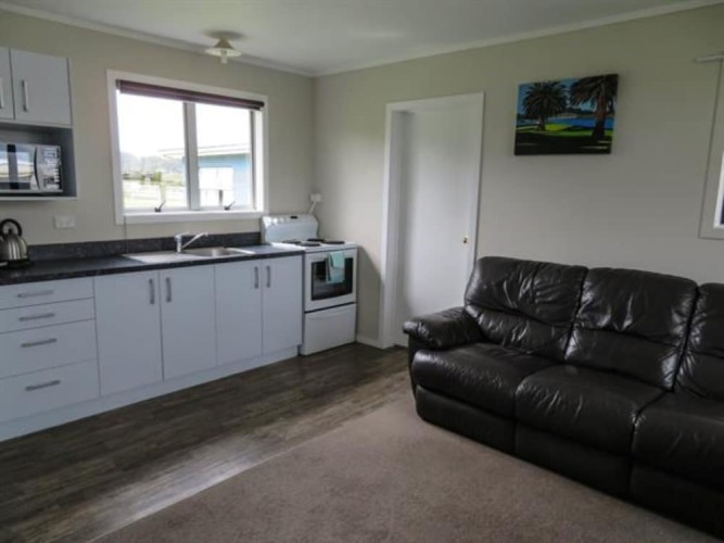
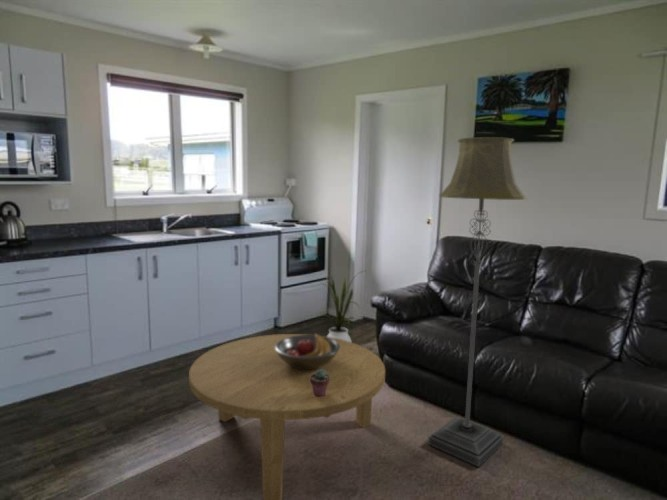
+ potted succulent [310,369,330,397]
+ house plant [317,270,366,342]
+ fruit bowl [275,332,340,369]
+ floor lamp [427,136,528,468]
+ coffee table [188,333,386,500]
